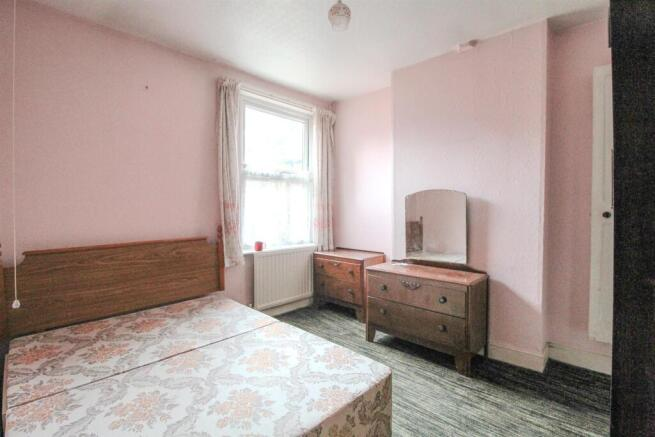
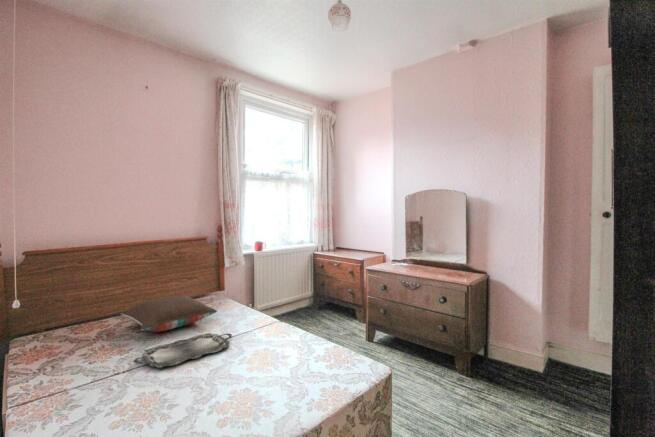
+ serving tray [132,332,233,369]
+ pillow [119,294,218,333]
